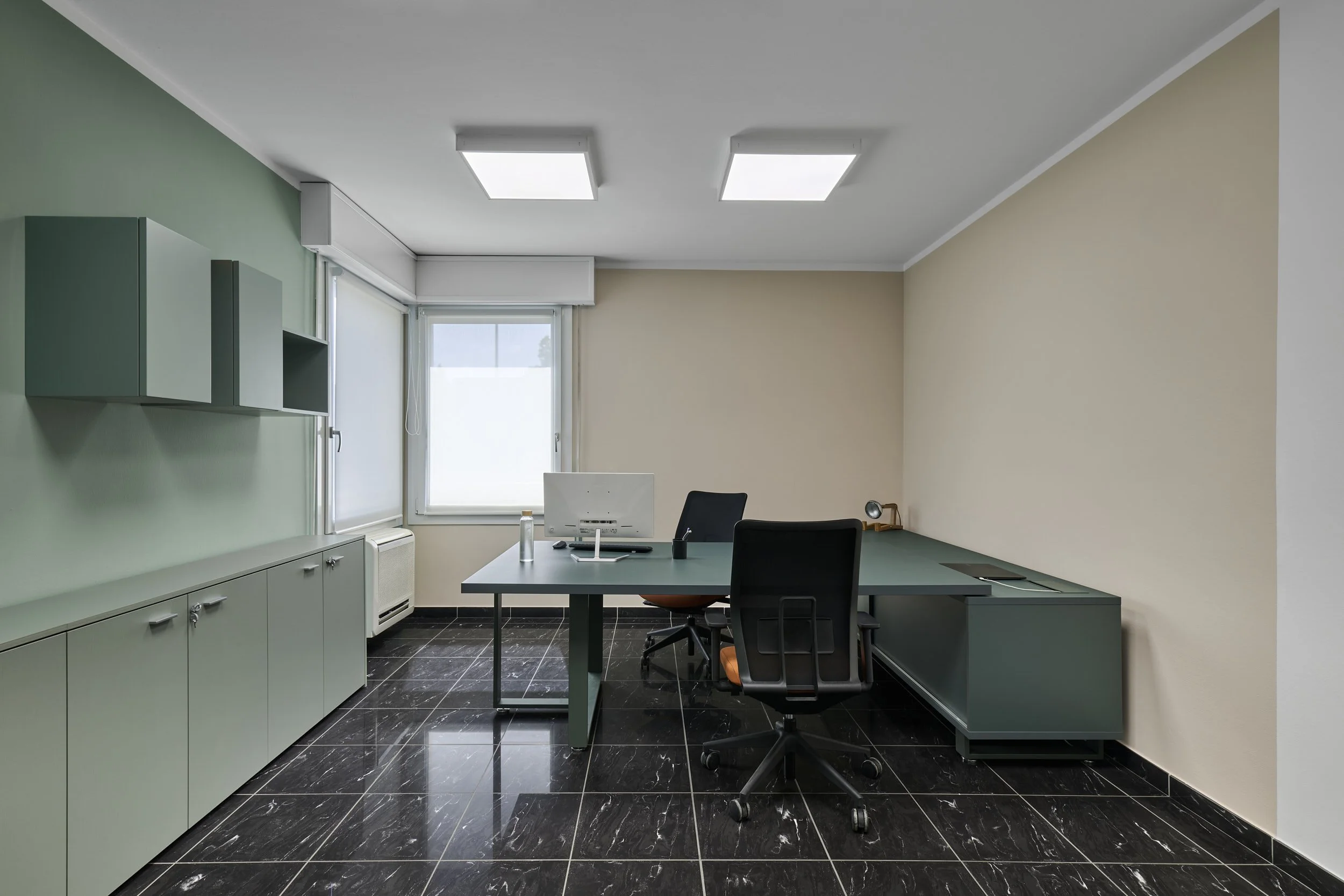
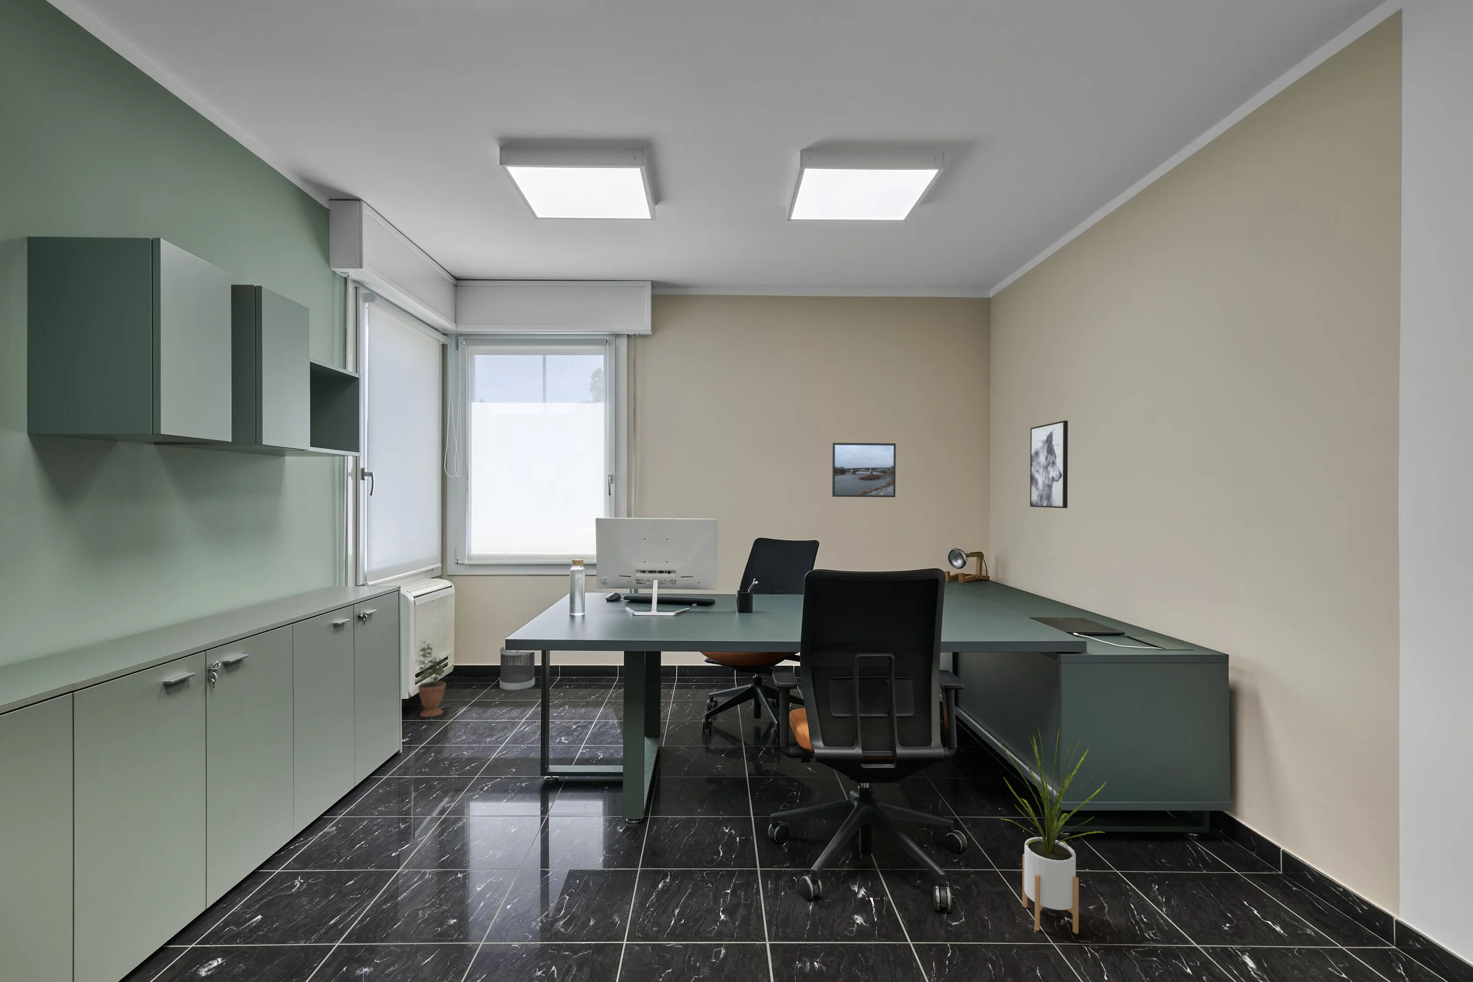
+ potted plant [415,640,447,718]
+ wastebasket [499,647,536,690]
+ wall art [1029,420,1069,509]
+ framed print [832,443,897,498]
+ house plant [998,727,1108,934]
